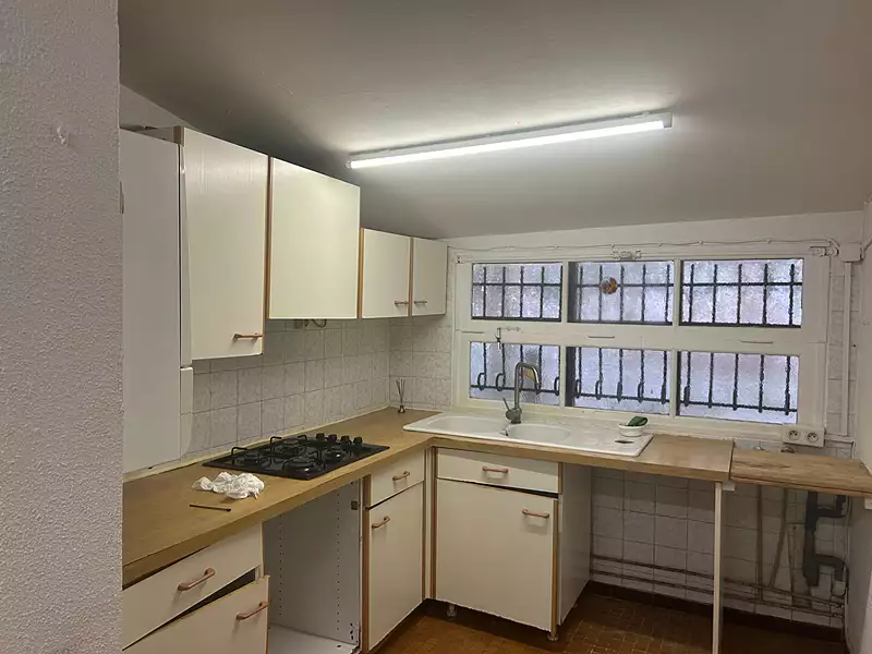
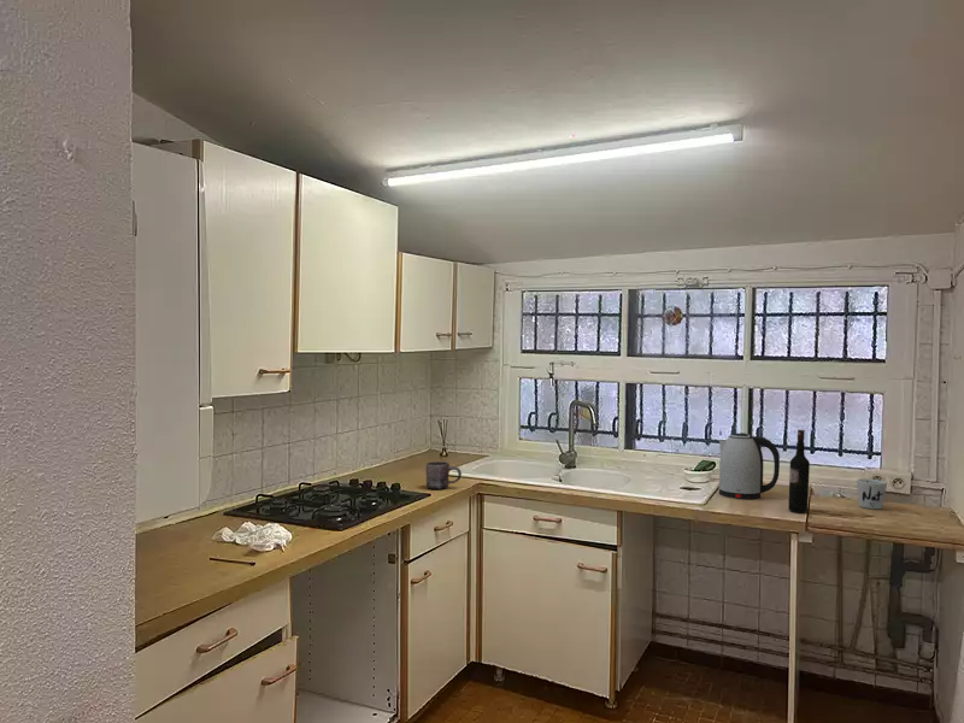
+ kettle [718,431,781,500]
+ mug [425,460,463,490]
+ wine bottle [787,429,811,515]
+ mug [856,477,888,510]
